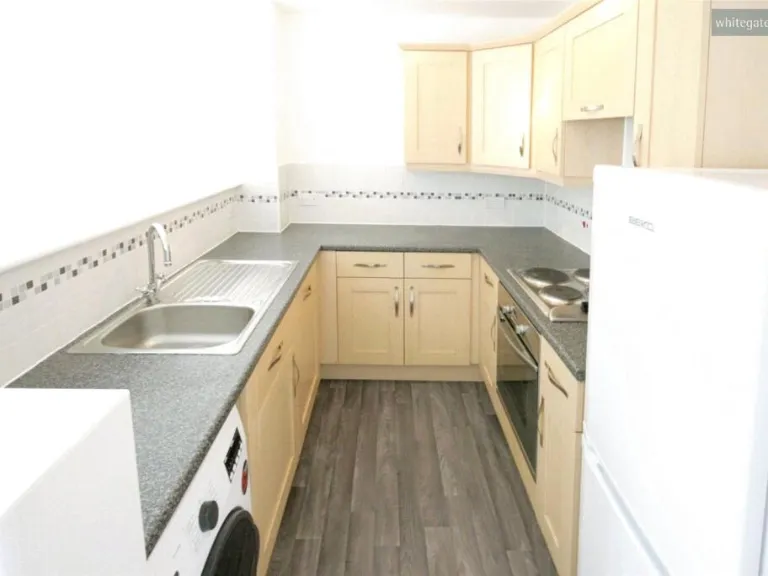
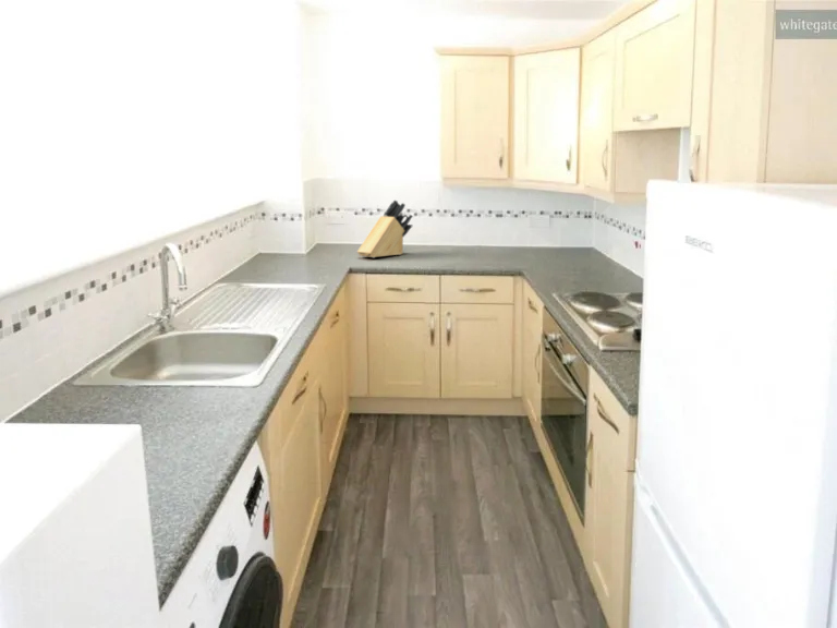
+ knife block [356,198,414,258]
